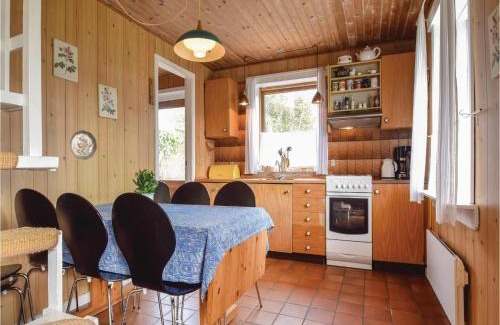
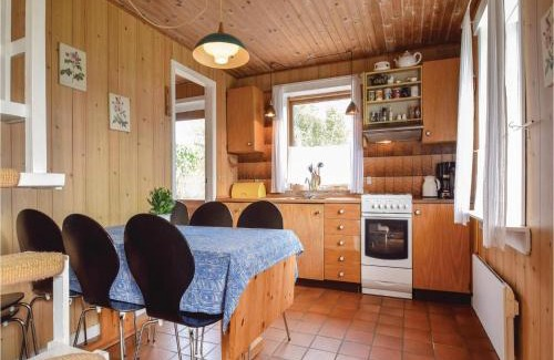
- decorative plate [69,129,98,161]
